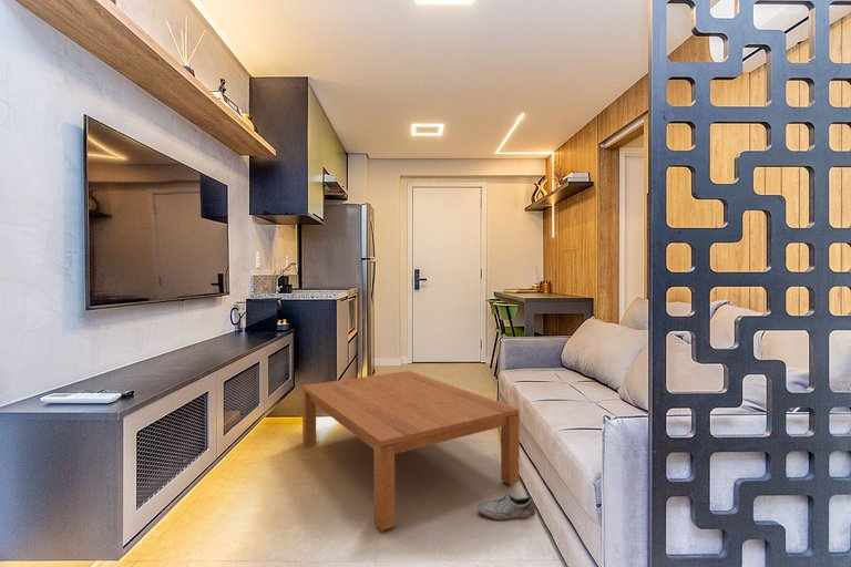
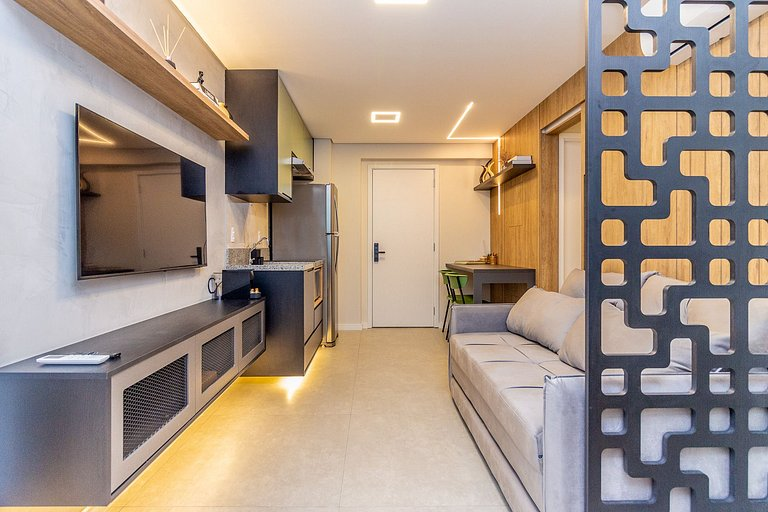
- shoe [476,492,536,520]
- coffee table [301,370,521,533]
